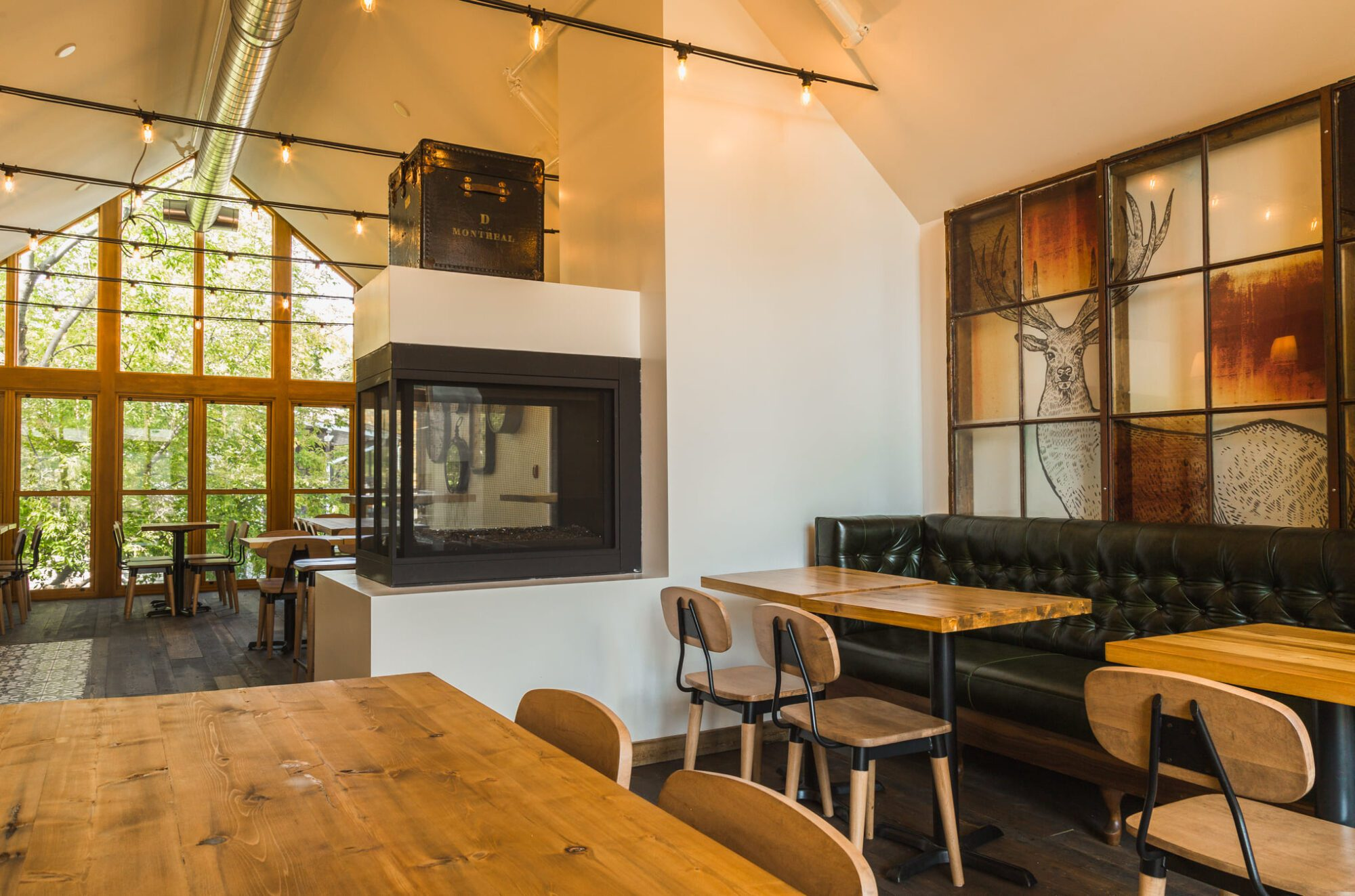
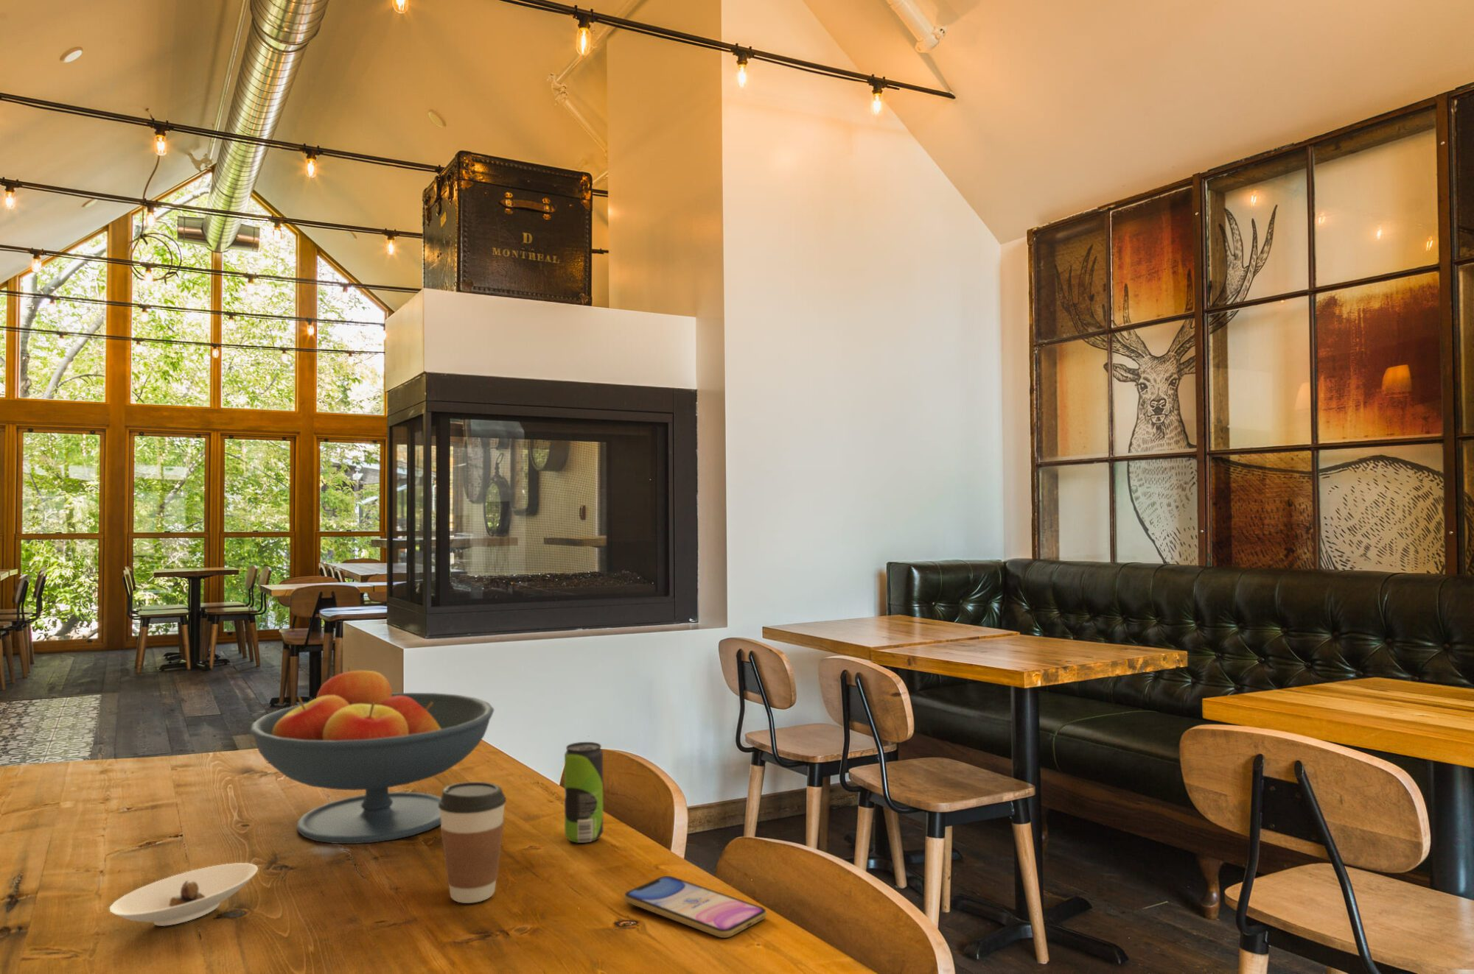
+ smartphone [622,875,768,938]
+ saucer [109,862,259,927]
+ fruit bowl [249,666,495,845]
+ beverage can [563,741,604,844]
+ coffee cup [438,782,507,904]
